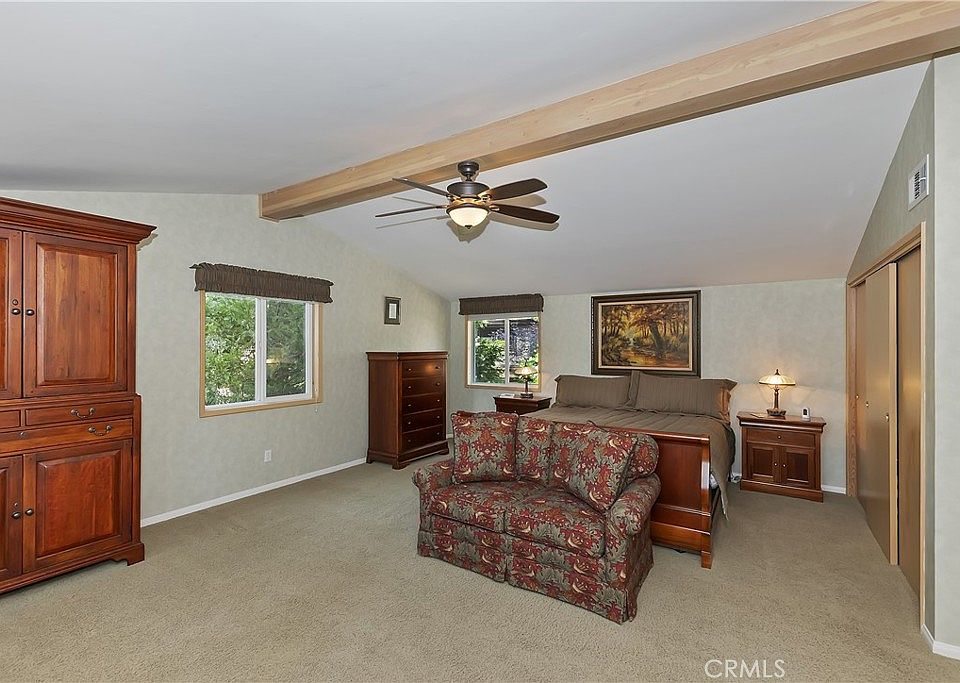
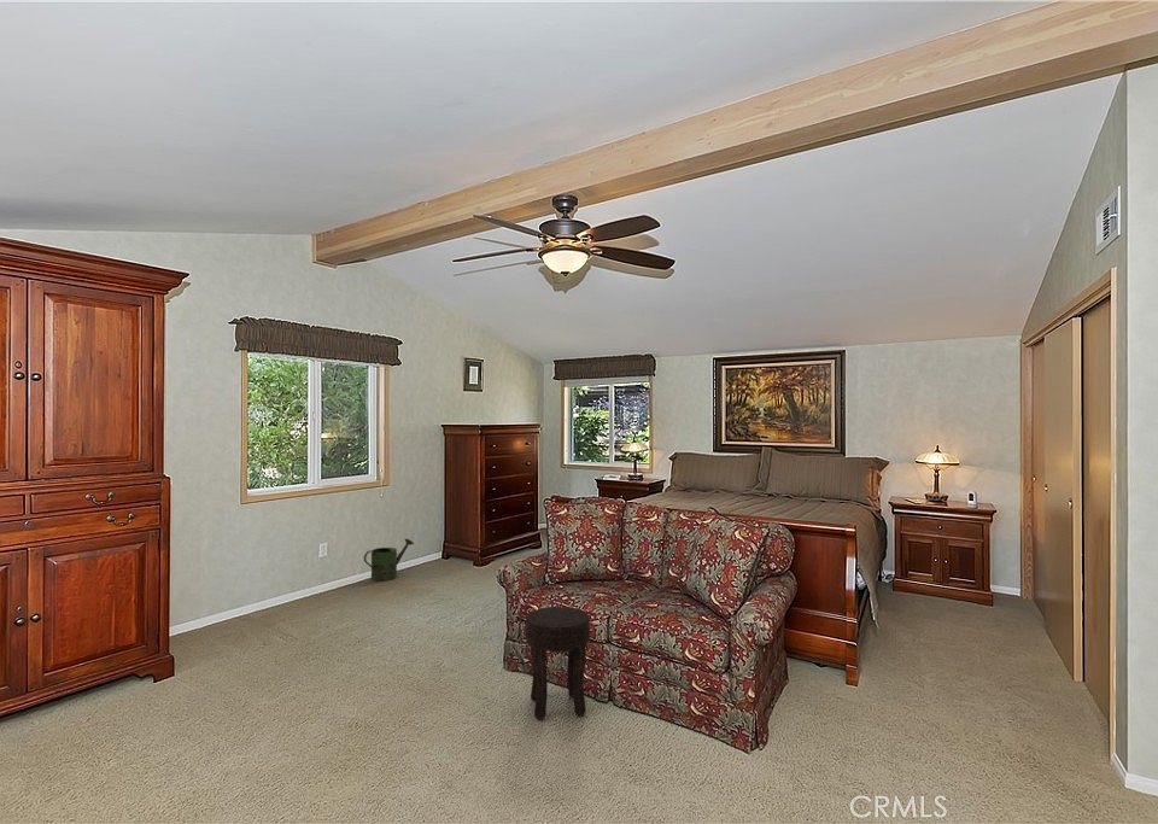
+ watering can [363,538,415,582]
+ side table [524,606,591,720]
